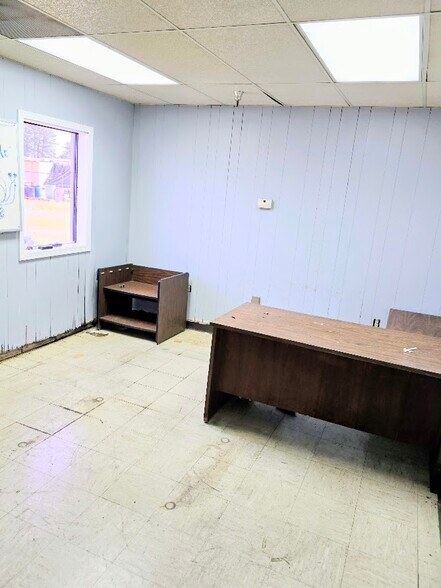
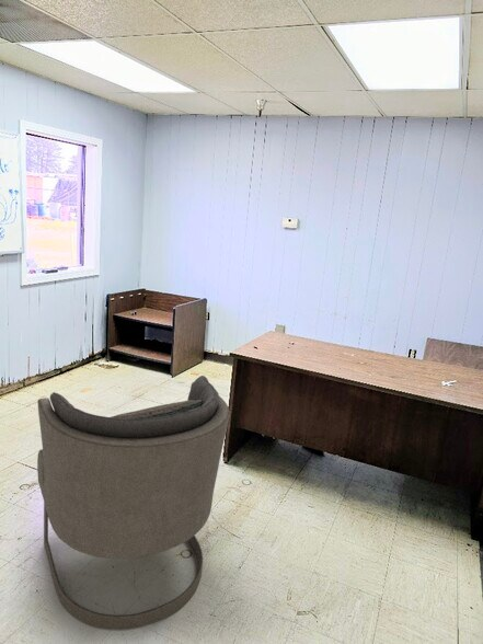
+ armchair [36,375,230,631]
